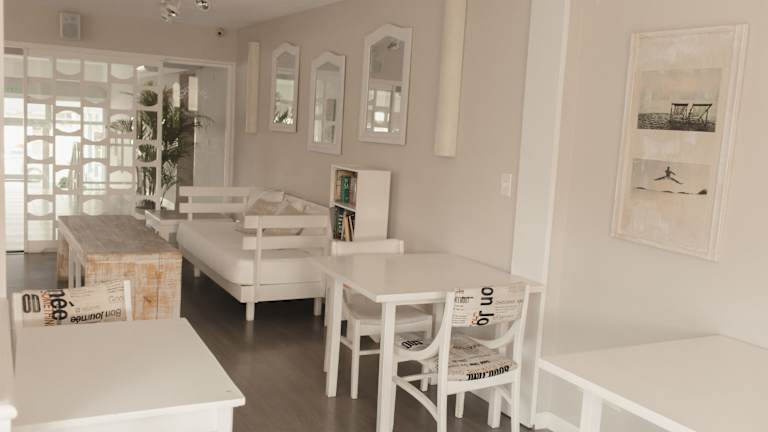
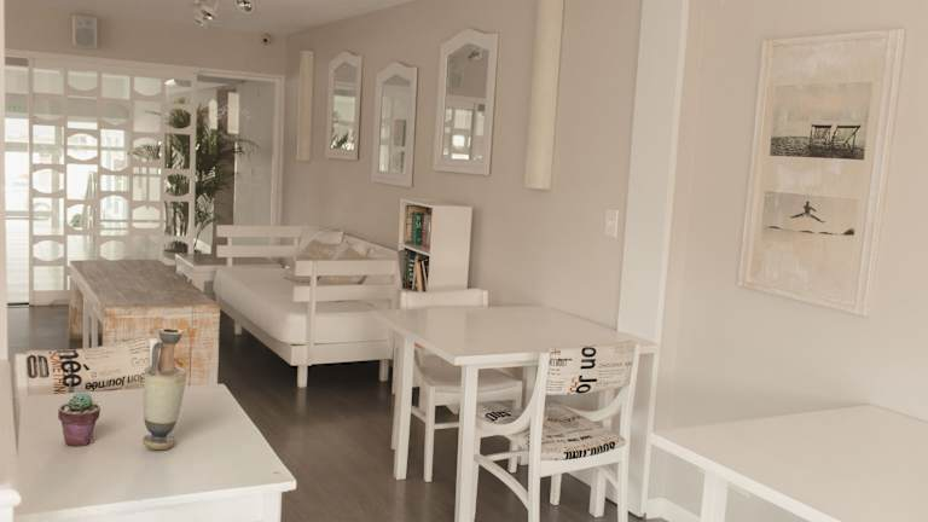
+ potted succulent [57,392,102,447]
+ vase [141,327,188,451]
